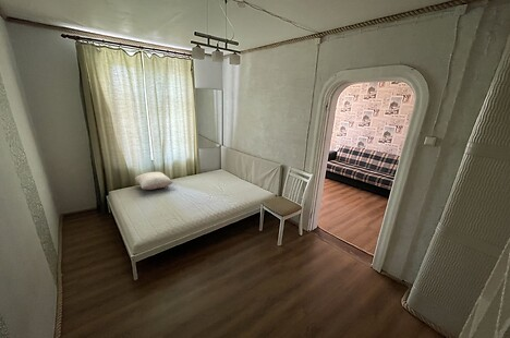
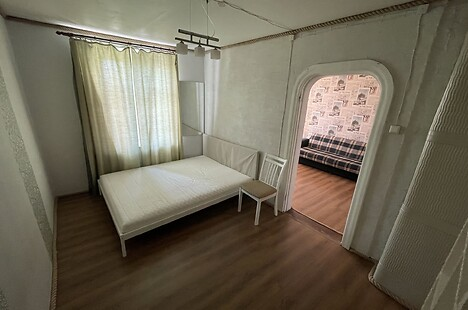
- pillow [134,171,174,191]
